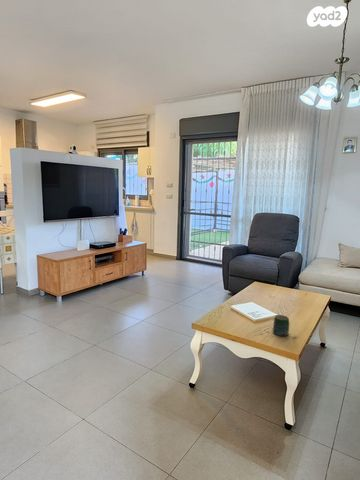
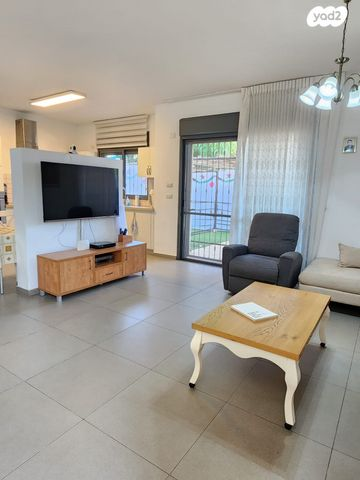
- jar [272,314,290,337]
